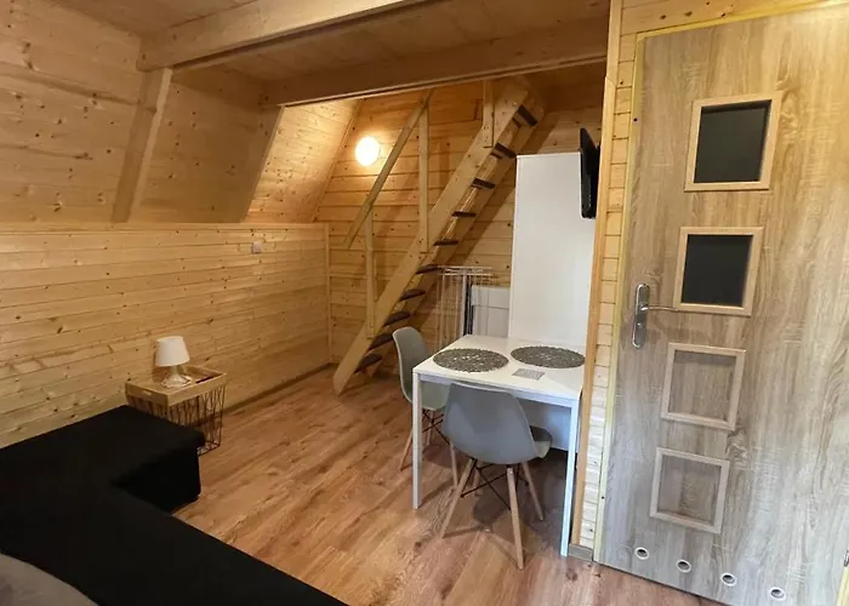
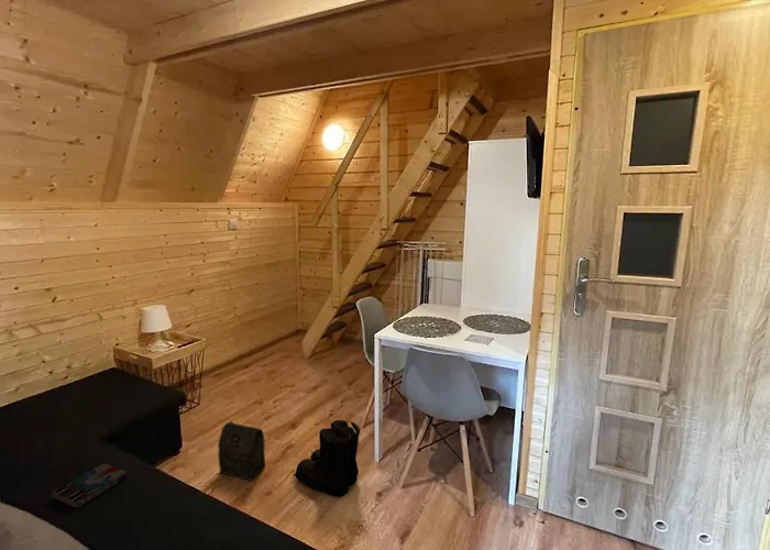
+ boots [292,419,361,498]
+ book [52,462,129,509]
+ bag [217,420,266,482]
